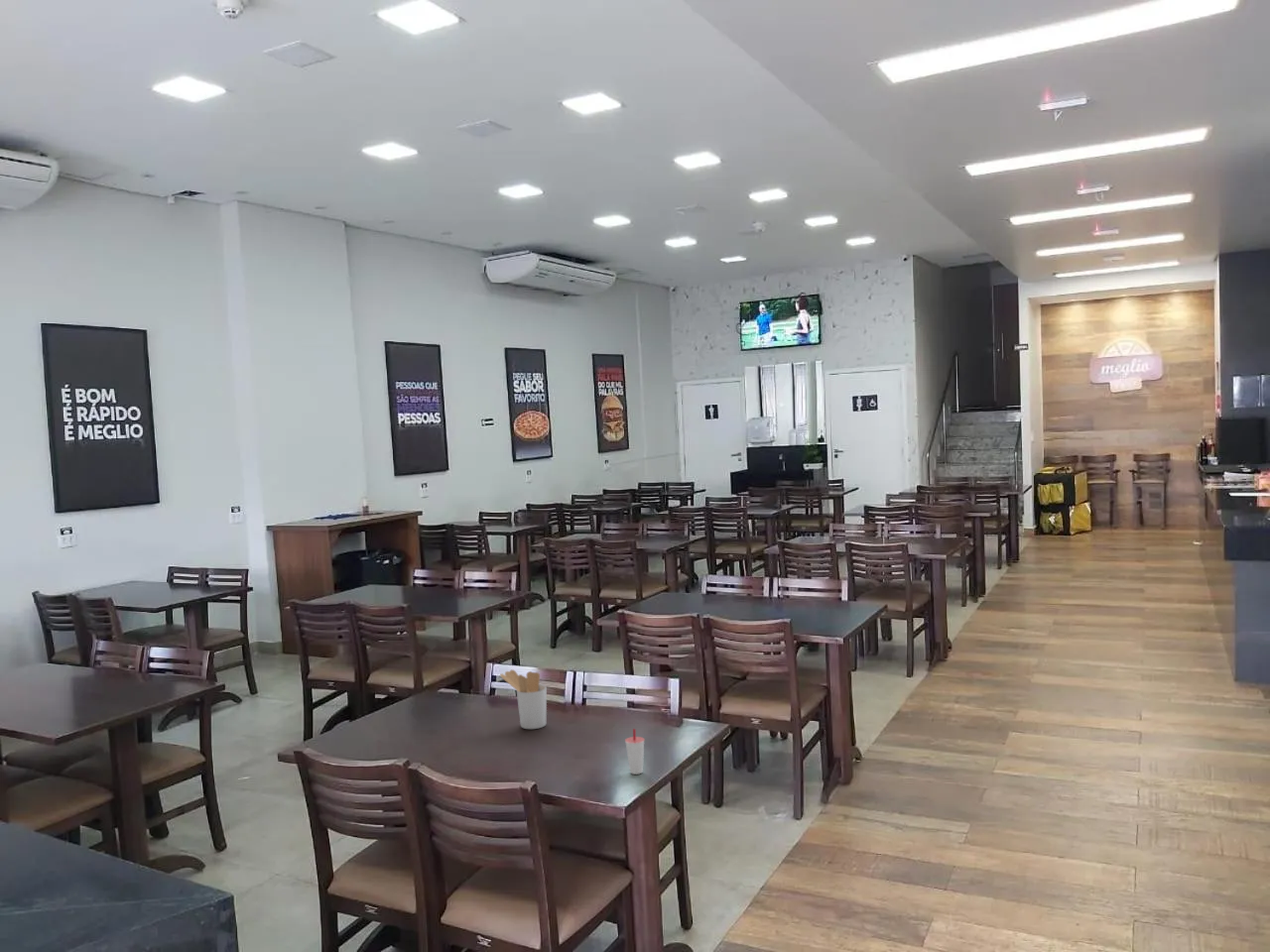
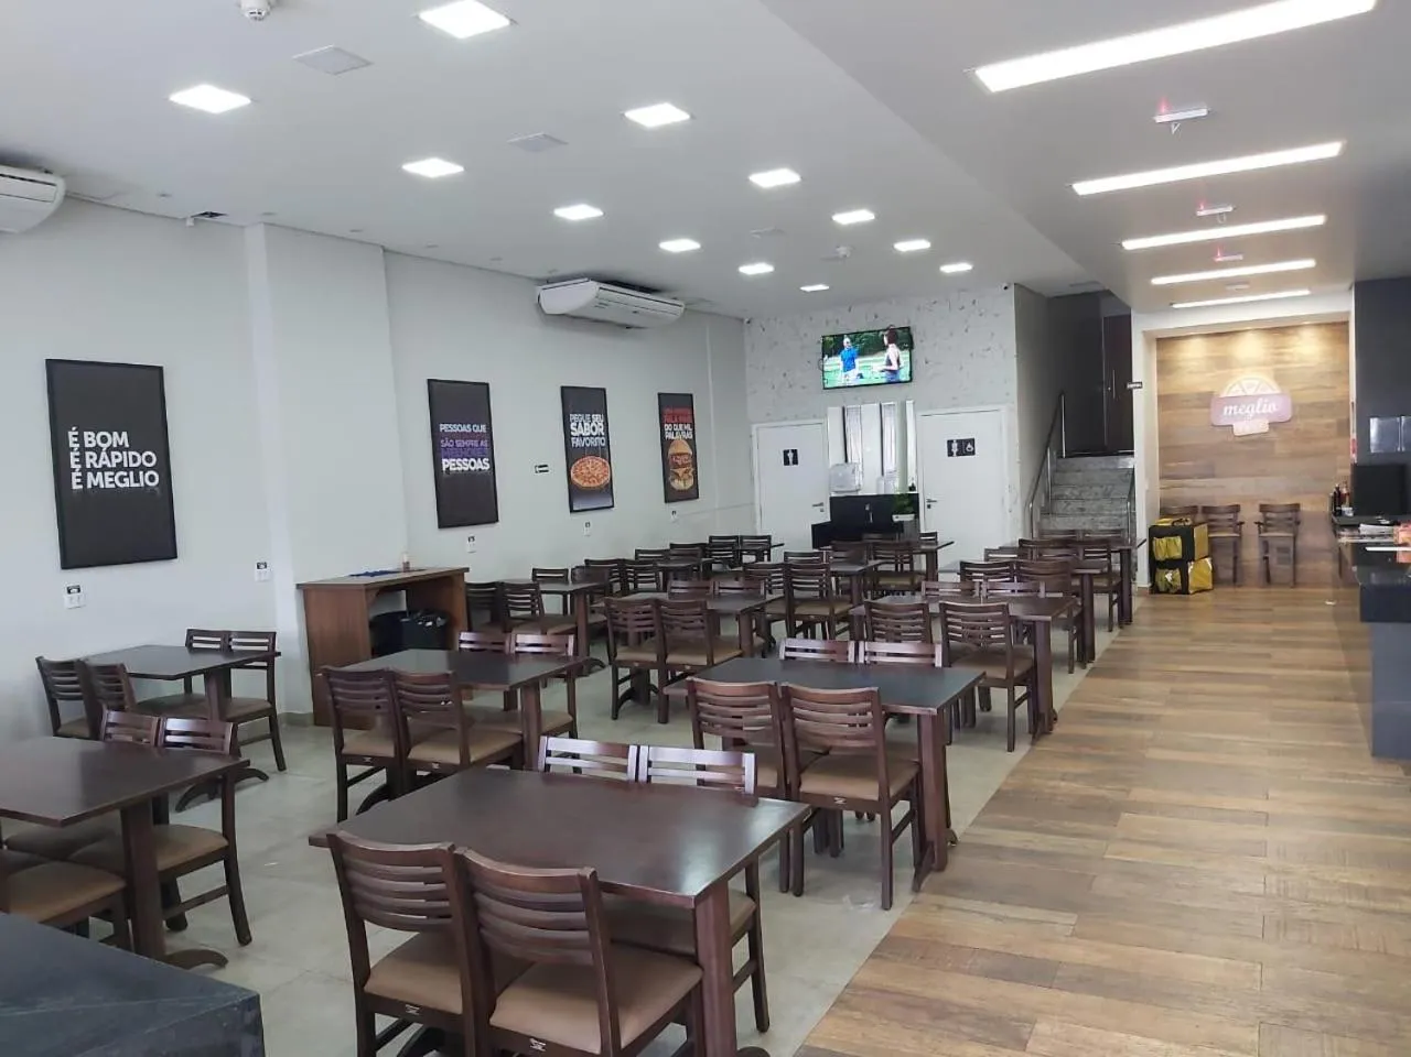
- cup [624,728,646,775]
- utensil holder [499,668,548,730]
